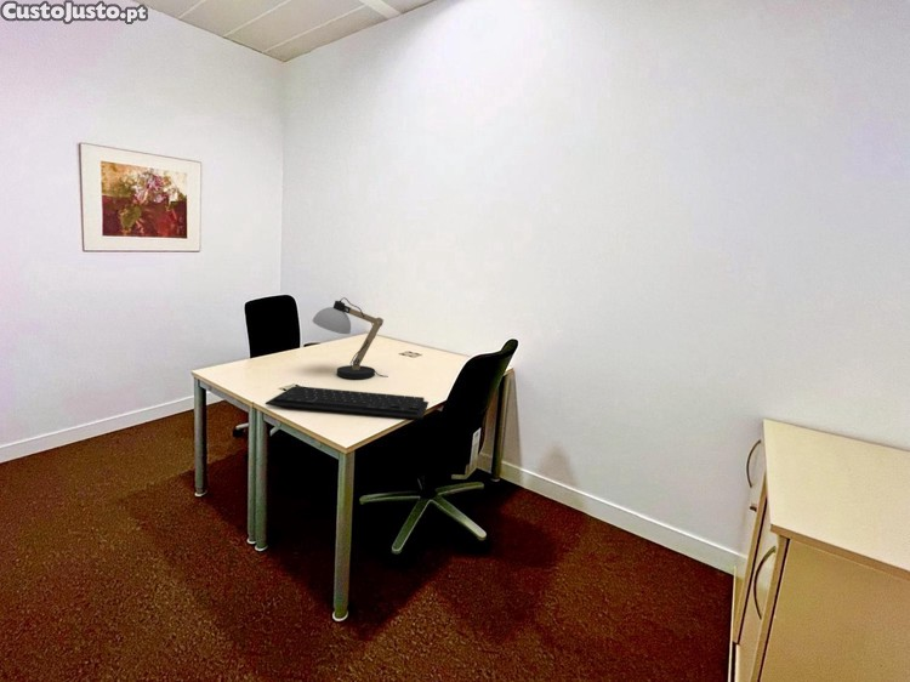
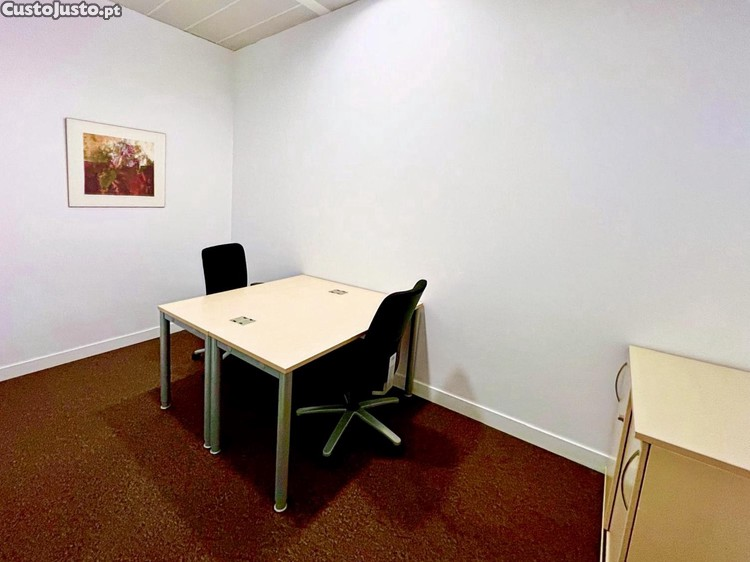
- desk lamp [311,296,389,380]
- keyboard [265,385,430,420]
